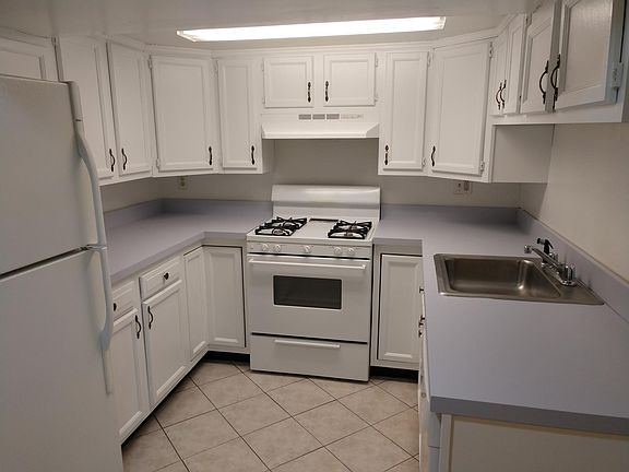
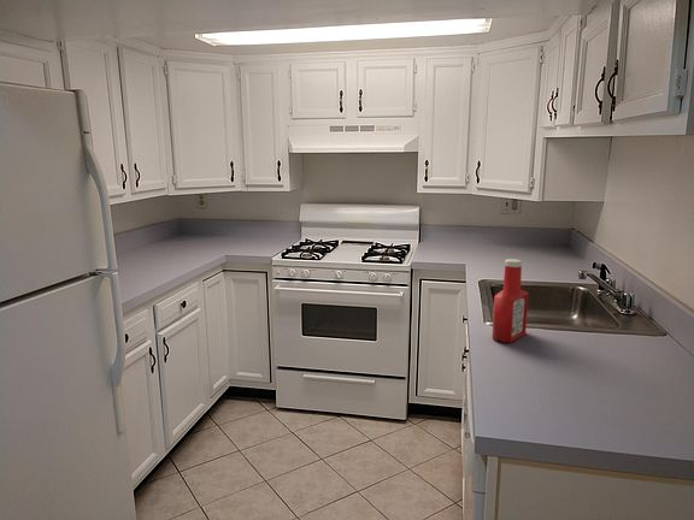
+ soap bottle [492,258,529,343]
